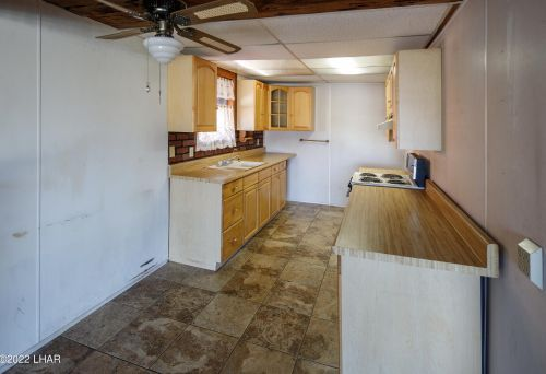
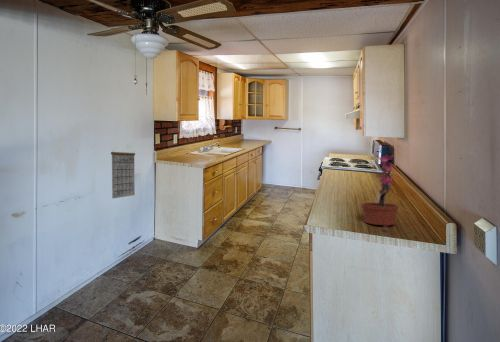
+ potted plant [360,153,400,228]
+ calendar [110,148,136,199]
